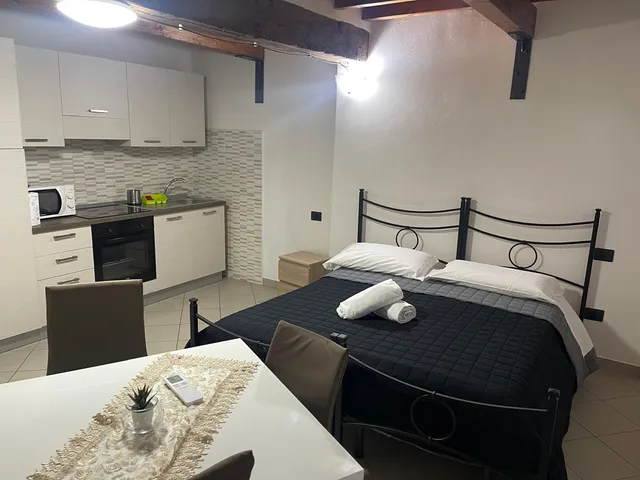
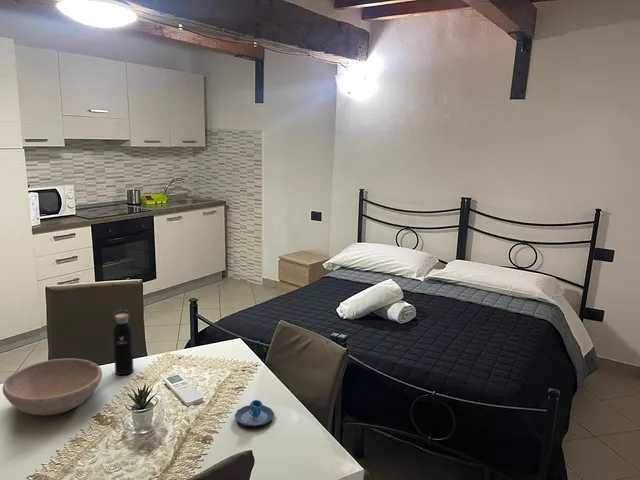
+ bowl [2,357,103,416]
+ mug [234,399,275,427]
+ water bottle [112,309,134,376]
